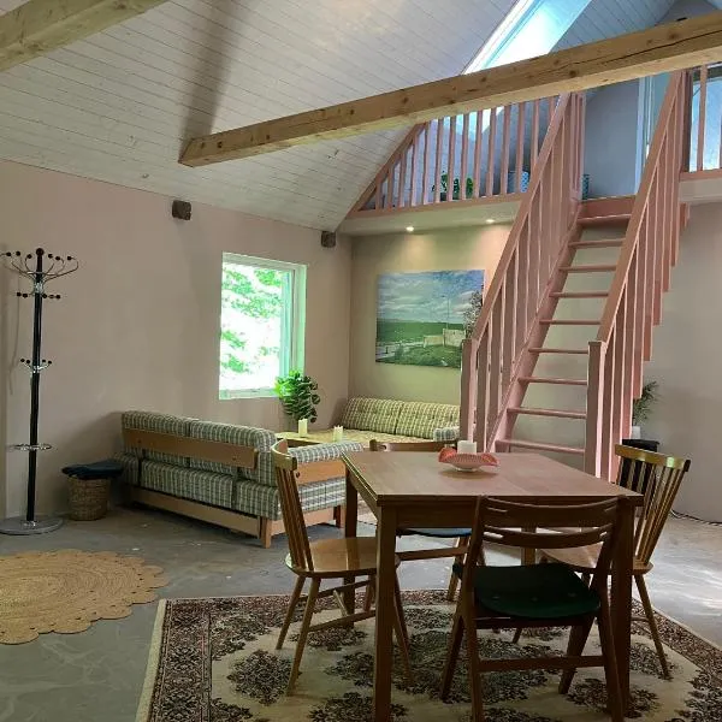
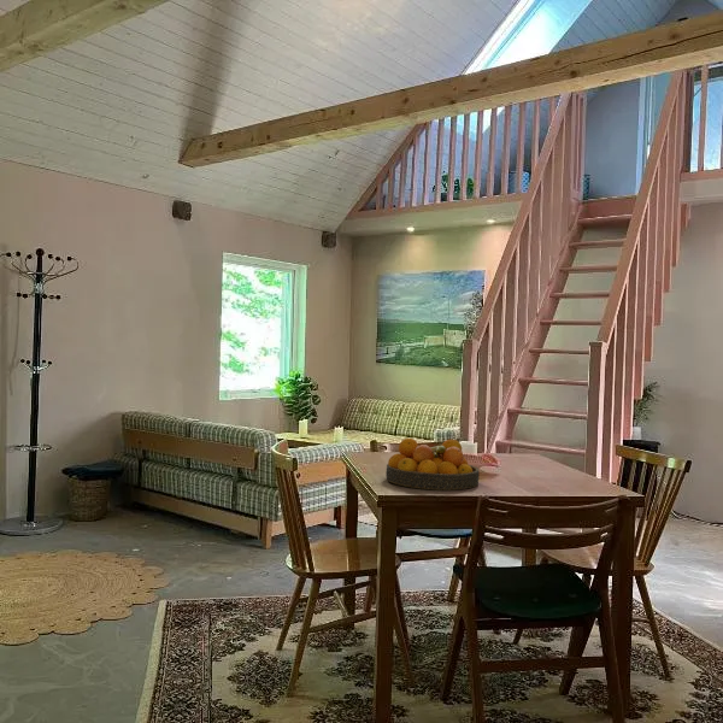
+ fruit bowl [384,437,481,492]
